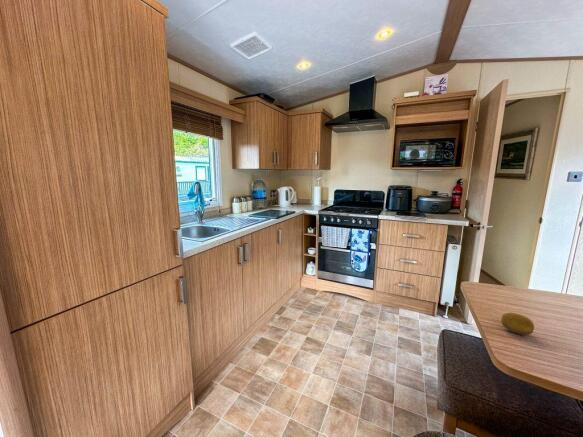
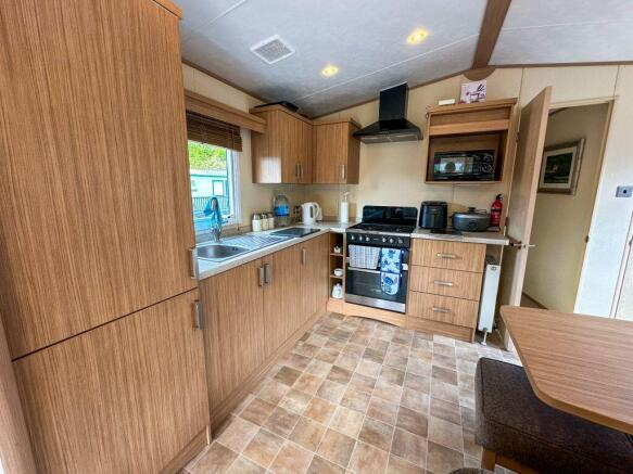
- fruit [500,312,535,336]
